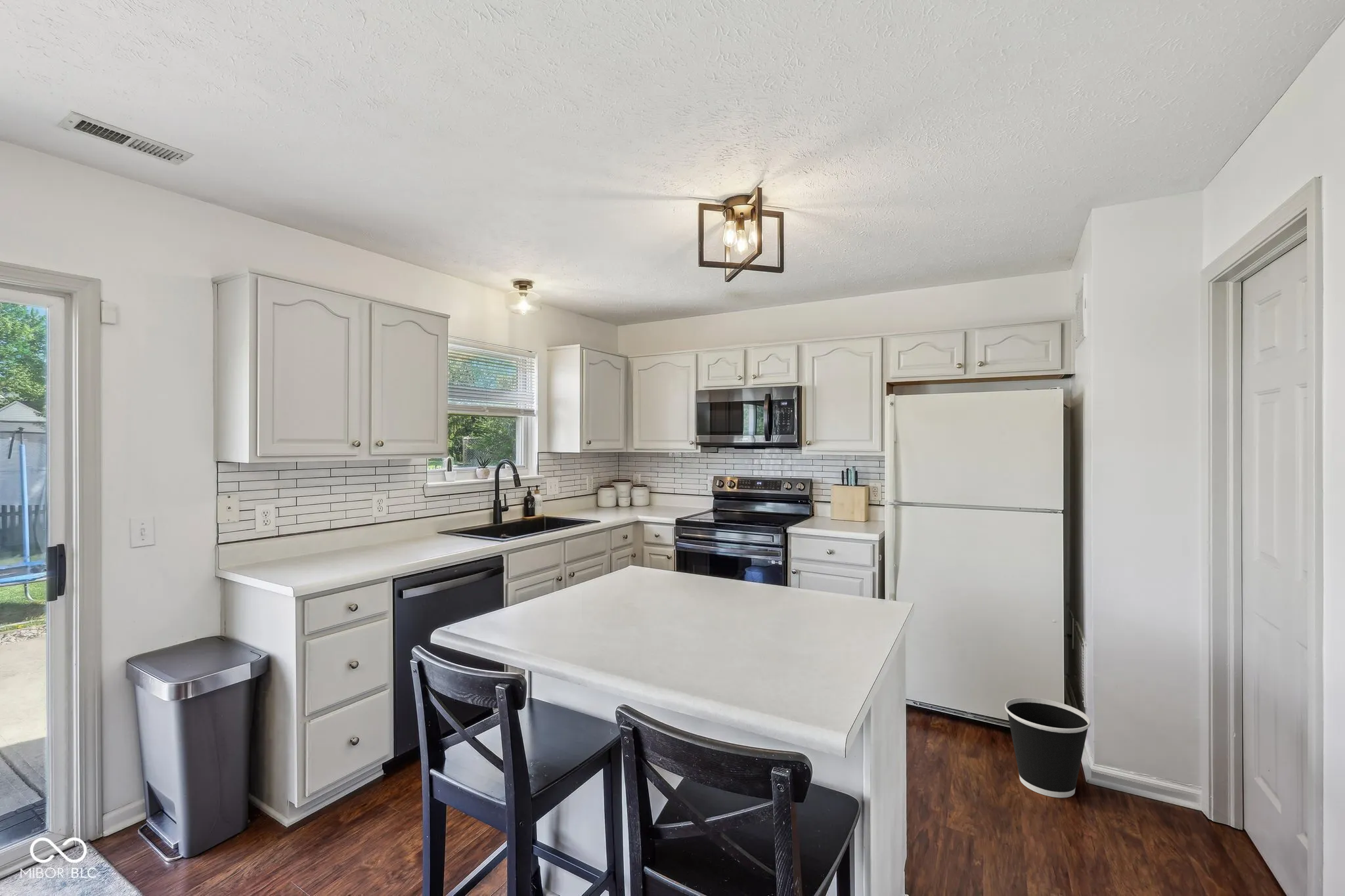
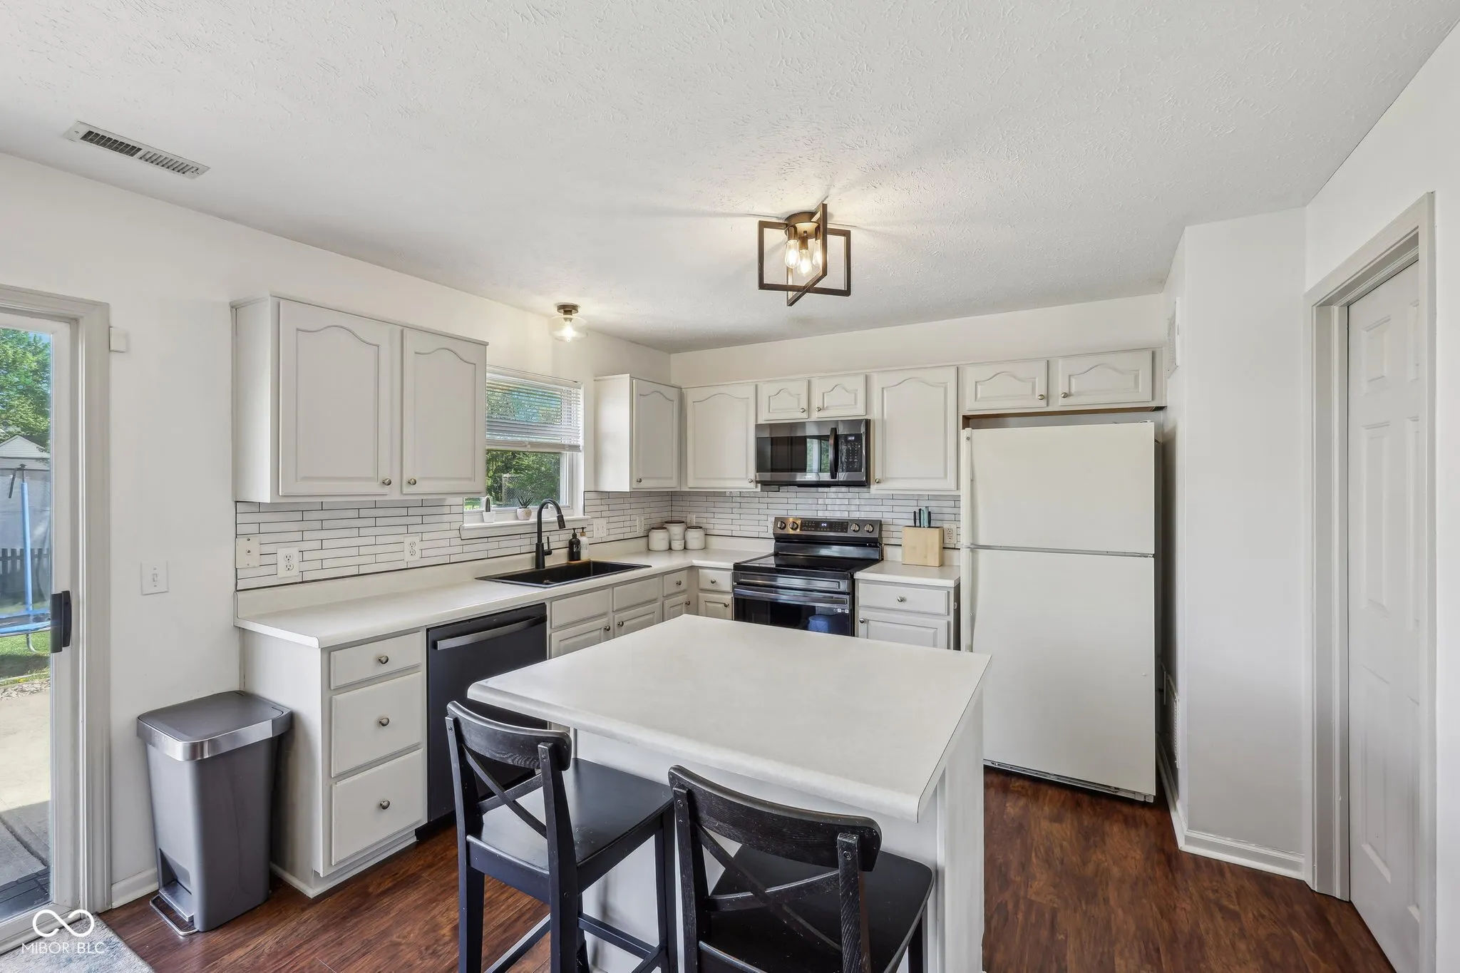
- wastebasket [1004,697,1091,798]
